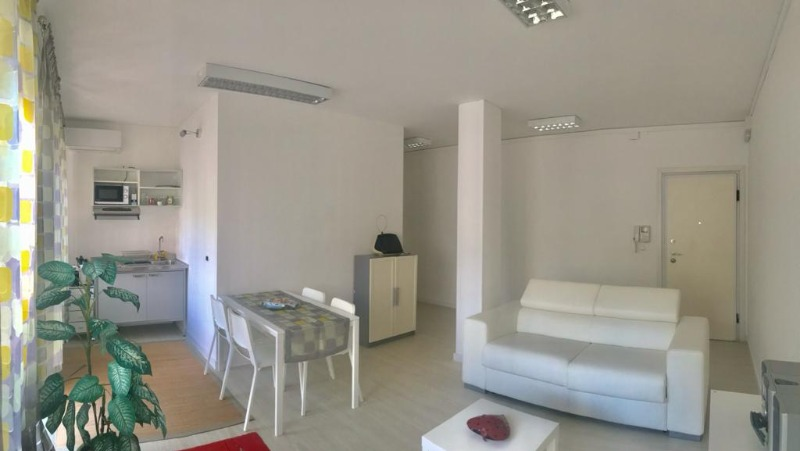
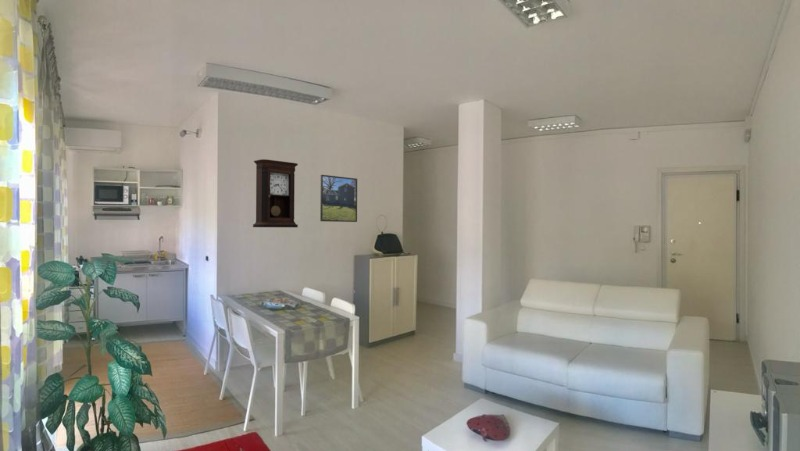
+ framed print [319,174,358,223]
+ pendulum clock [252,158,299,228]
